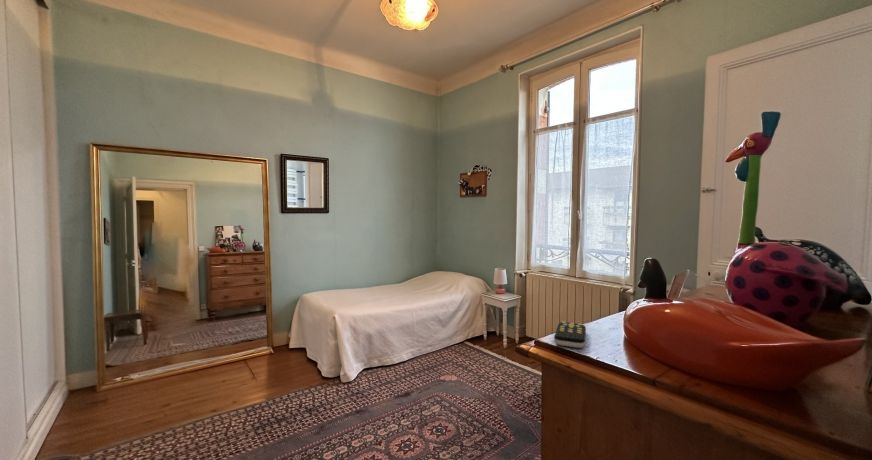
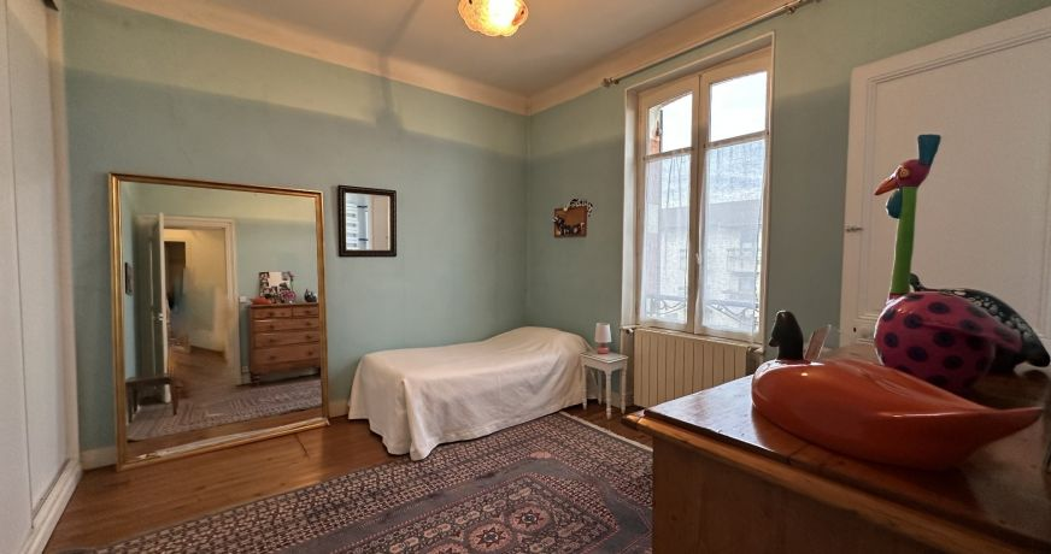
- remote control [553,321,587,349]
